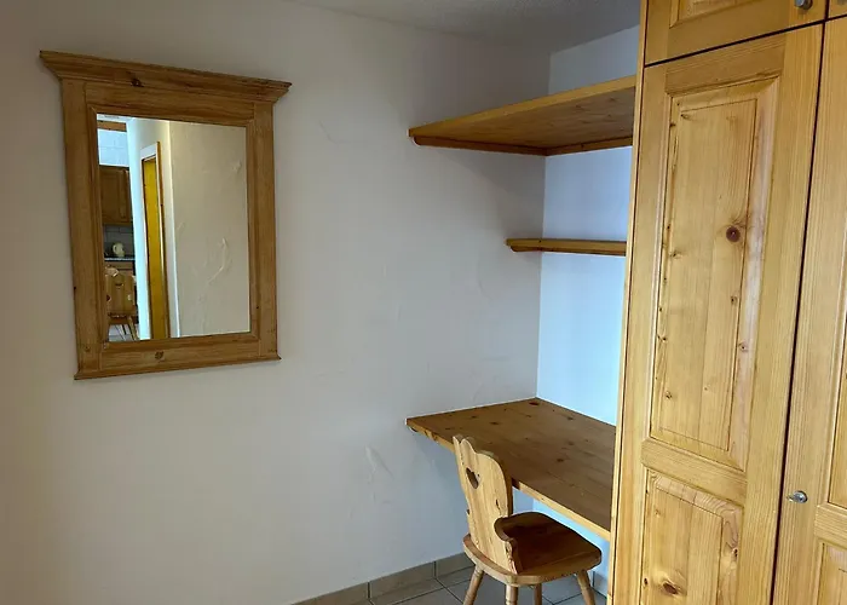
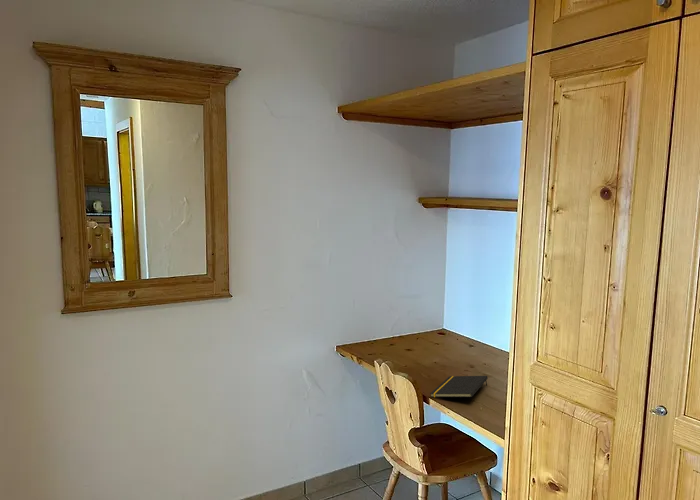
+ notepad [429,375,489,398]
